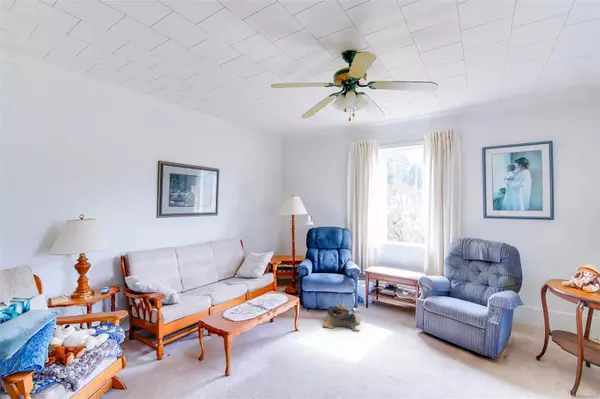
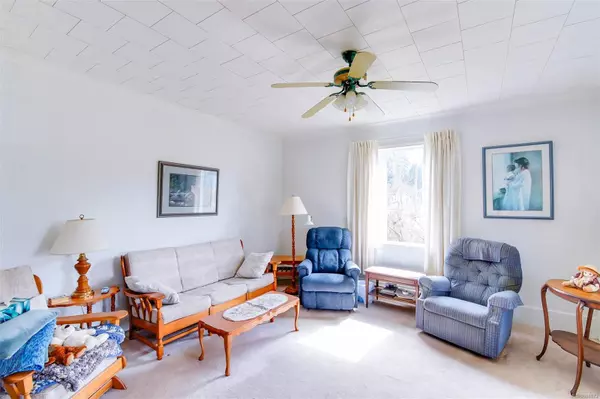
- bag [321,303,361,332]
